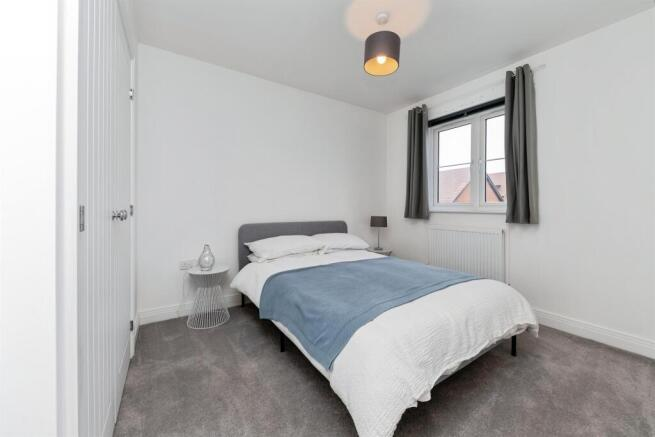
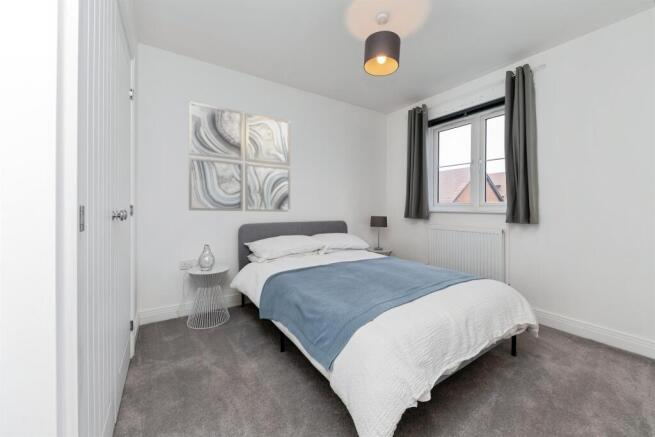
+ wall art [188,100,291,213]
